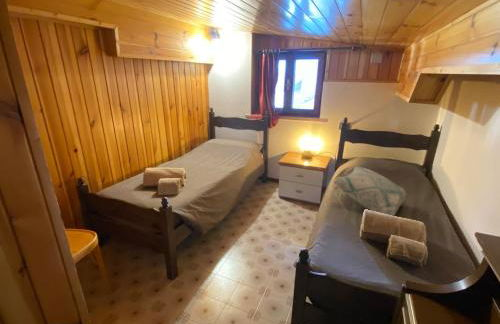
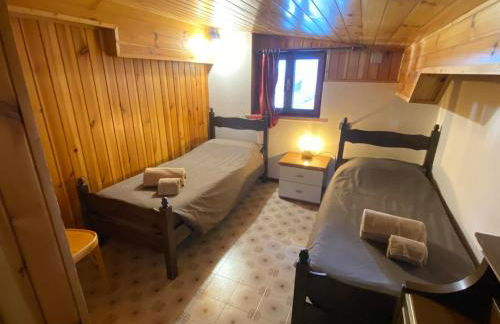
- decorative pillow [333,166,408,217]
